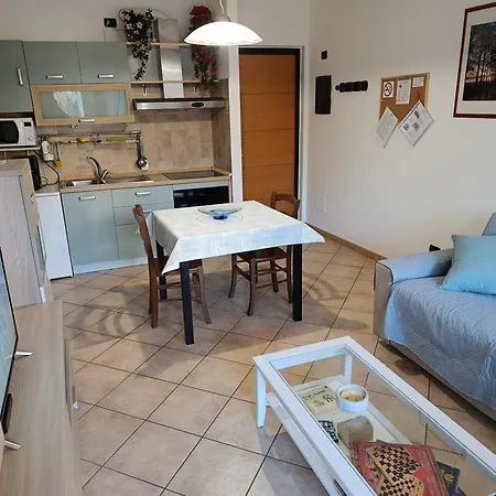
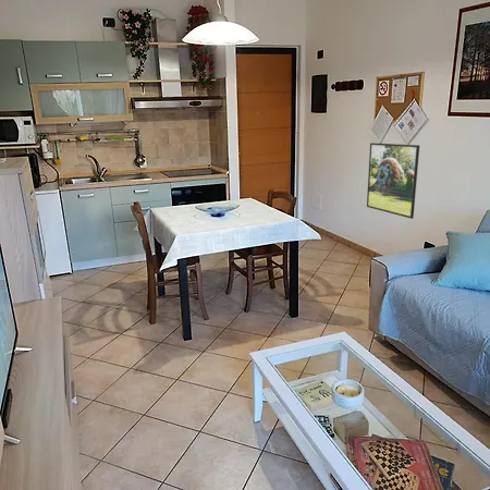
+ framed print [366,142,420,220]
